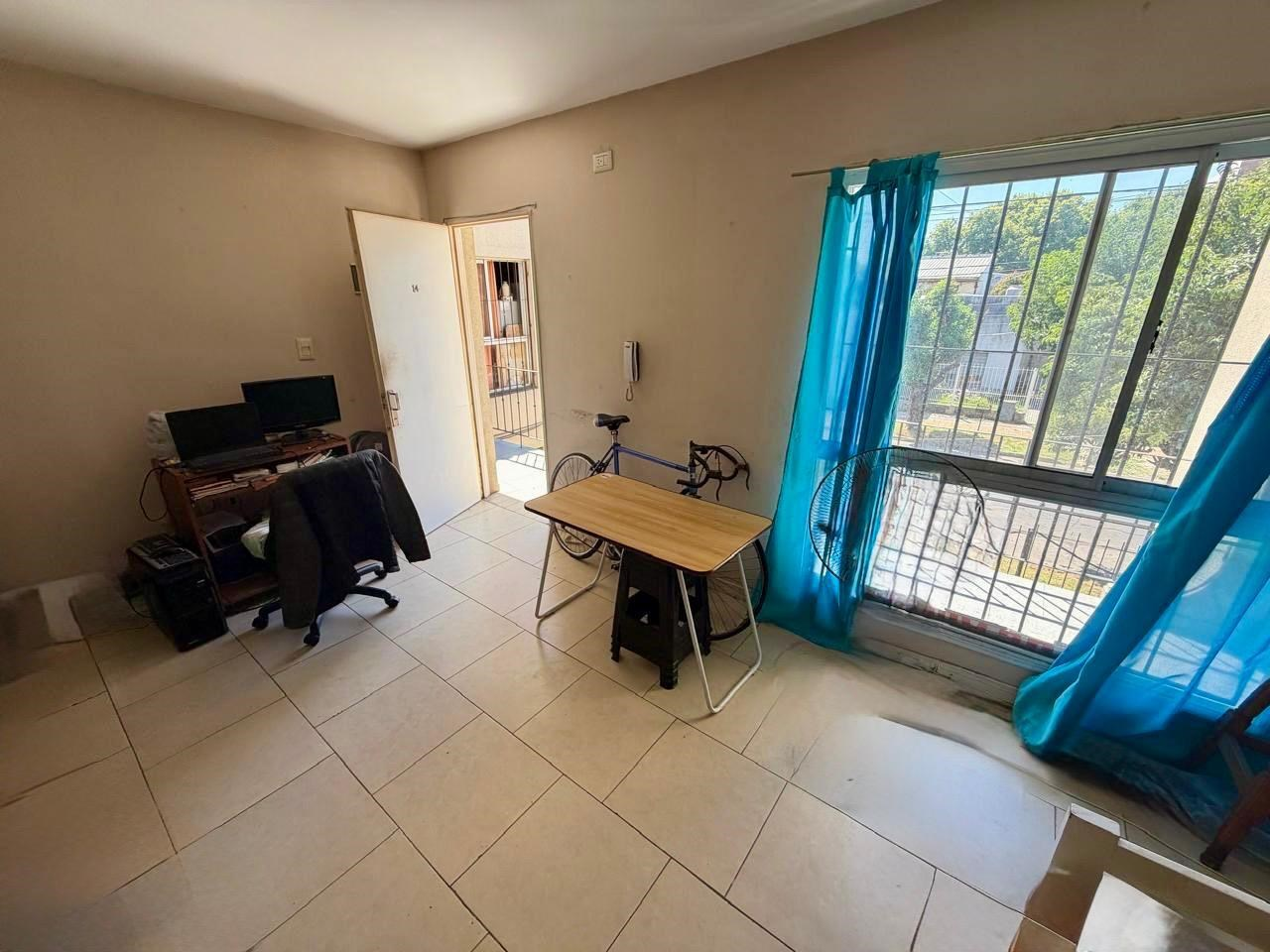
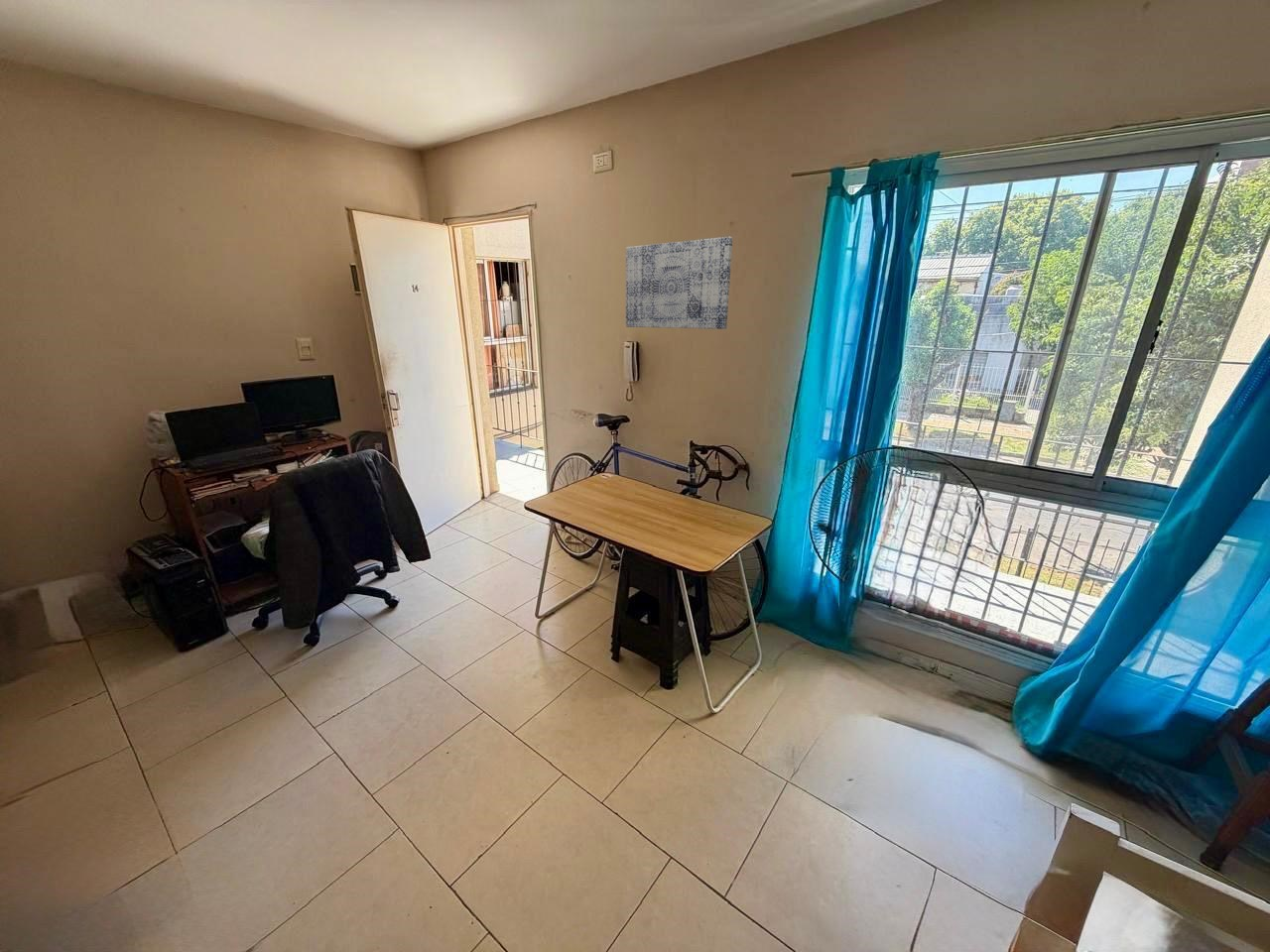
+ wall art [625,236,733,330]
